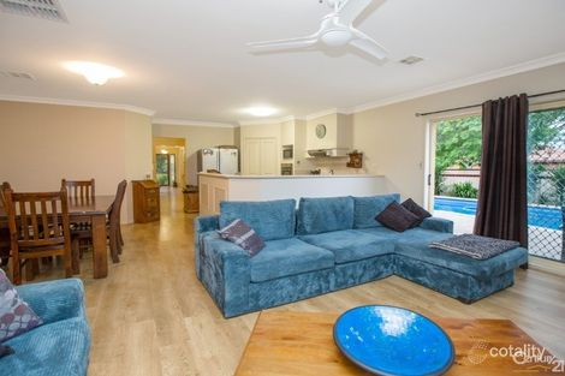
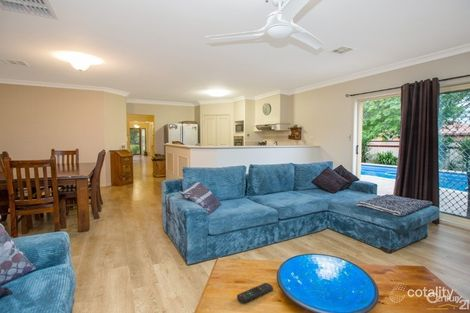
+ remote control [236,282,274,304]
